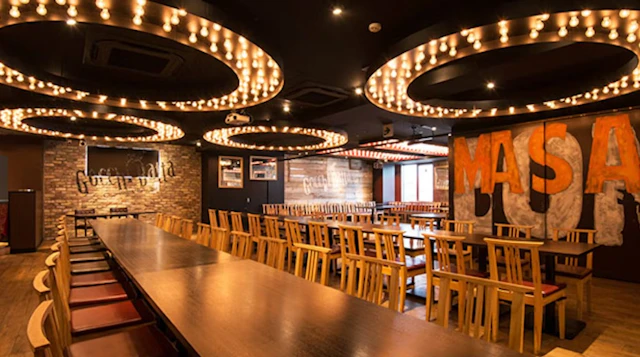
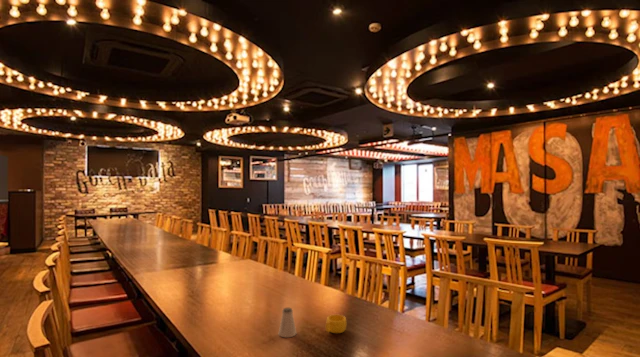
+ saltshaker [278,307,297,339]
+ cup [325,314,347,334]
